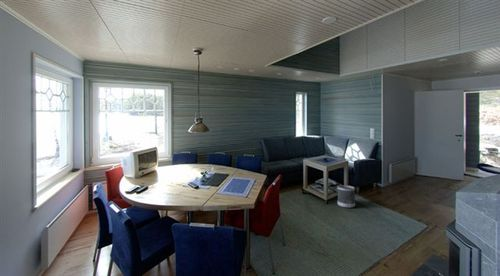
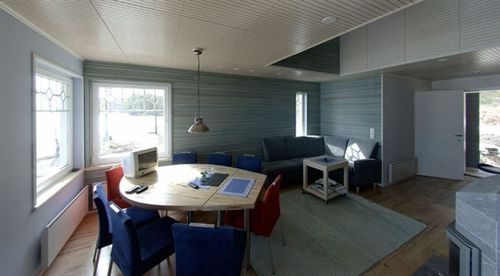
- wastebasket [337,184,356,209]
